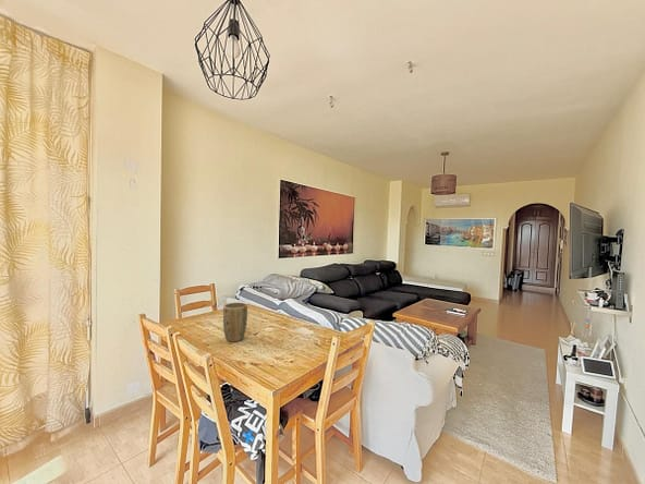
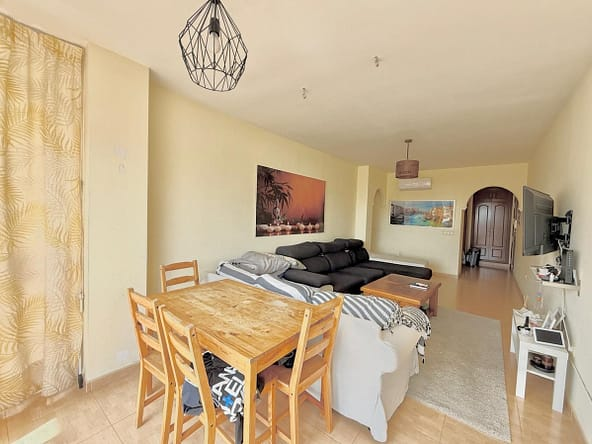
- plant pot [222,301,248,343]
